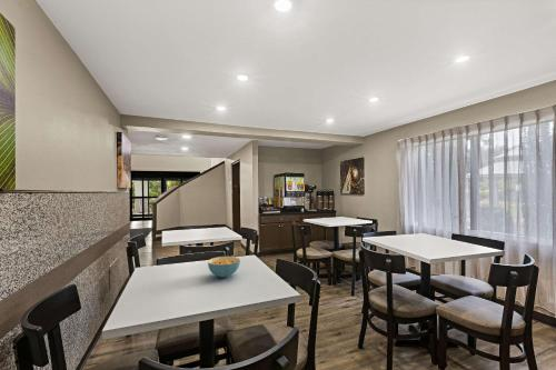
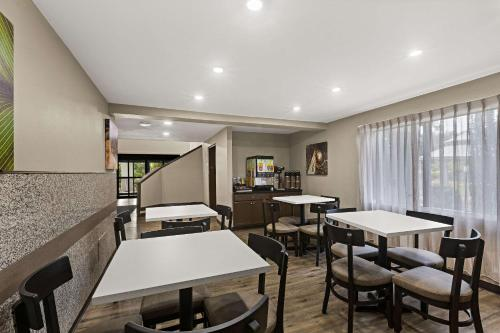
- cereal bowl [207,256,241,279]
